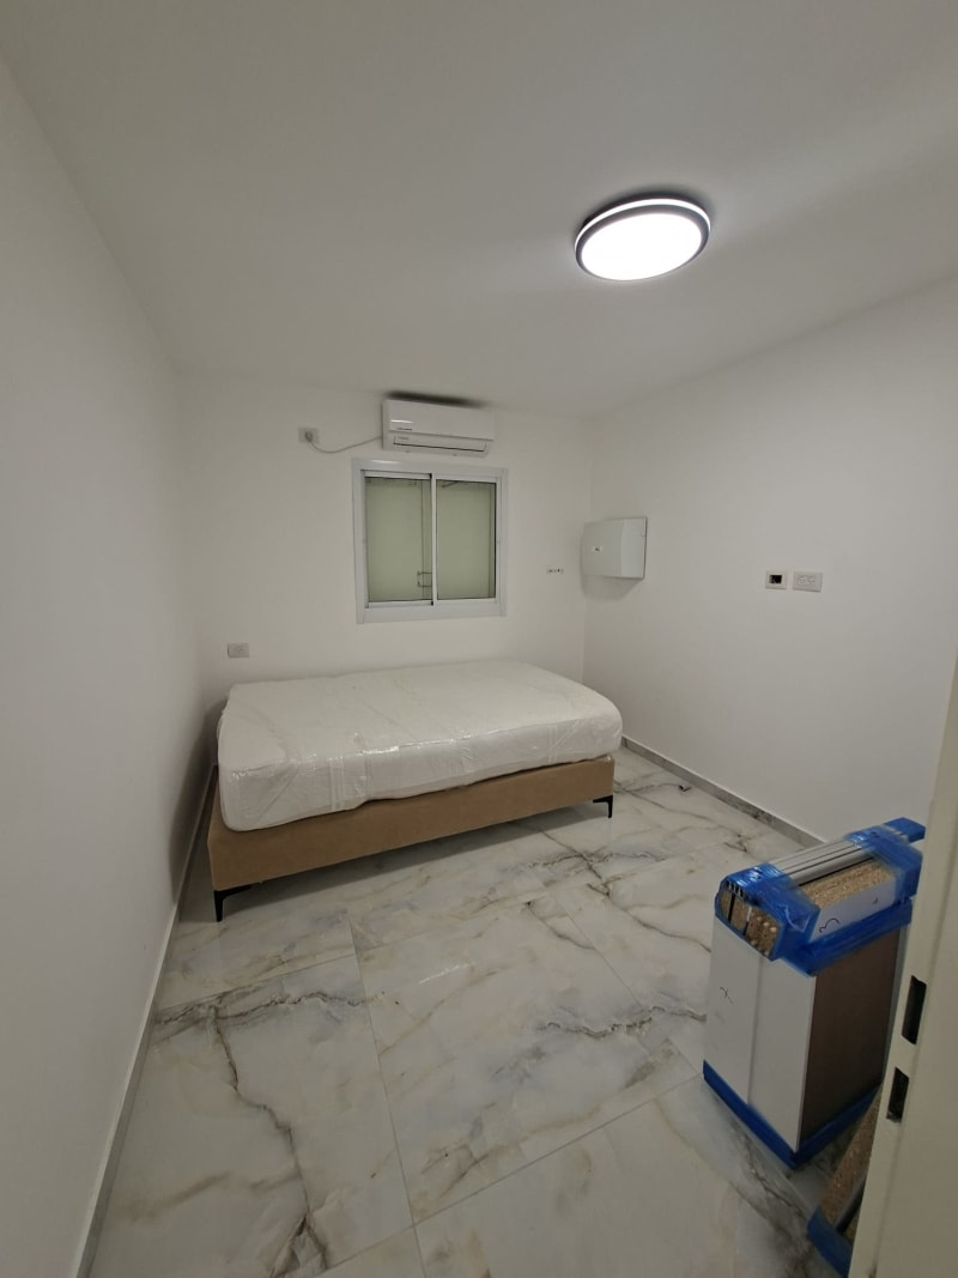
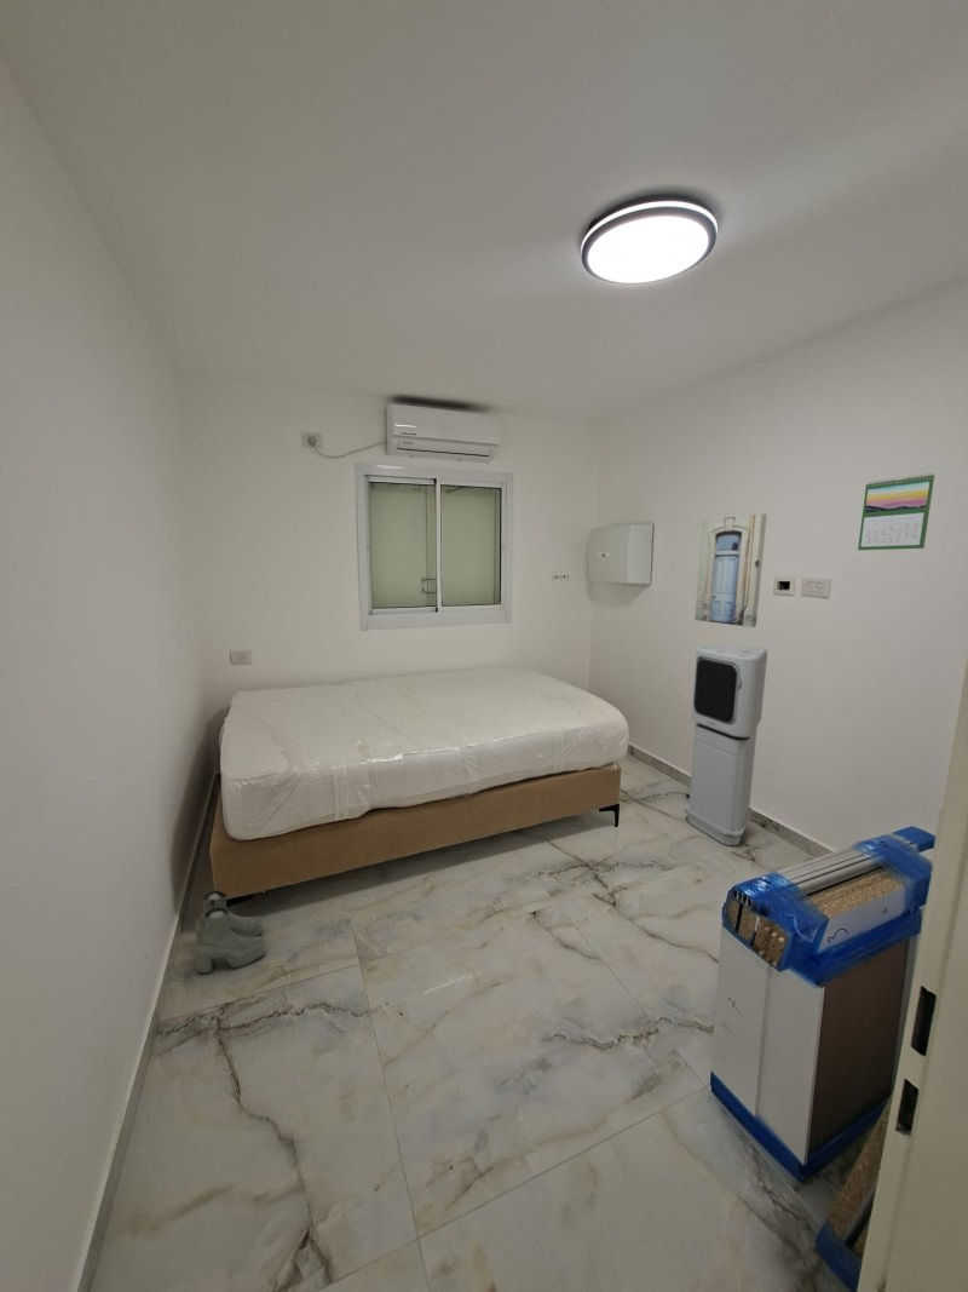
+ boots [194,889,267,975]
+ air purifier [684,647,768,846]
+ calendar [857,472,935,551]
+ wall art [693,512,768,628]
